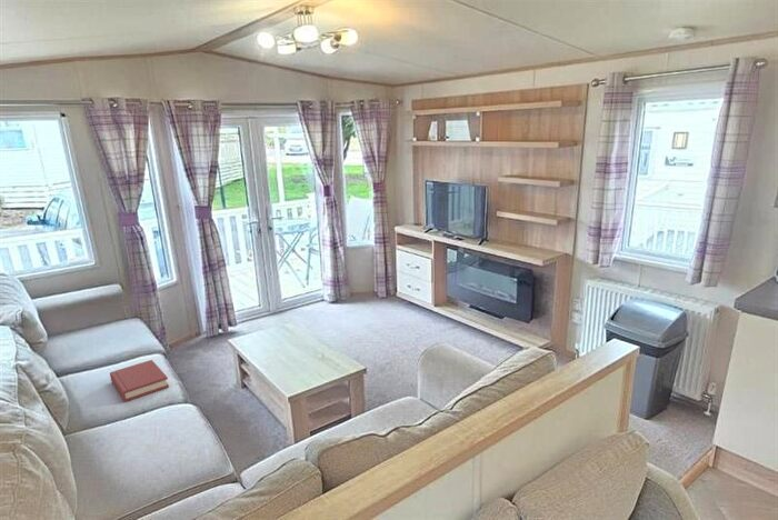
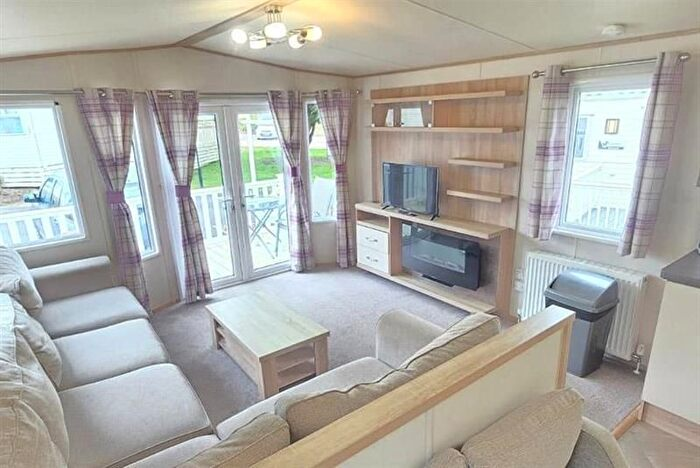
- hardback book [109,359,170,402]
